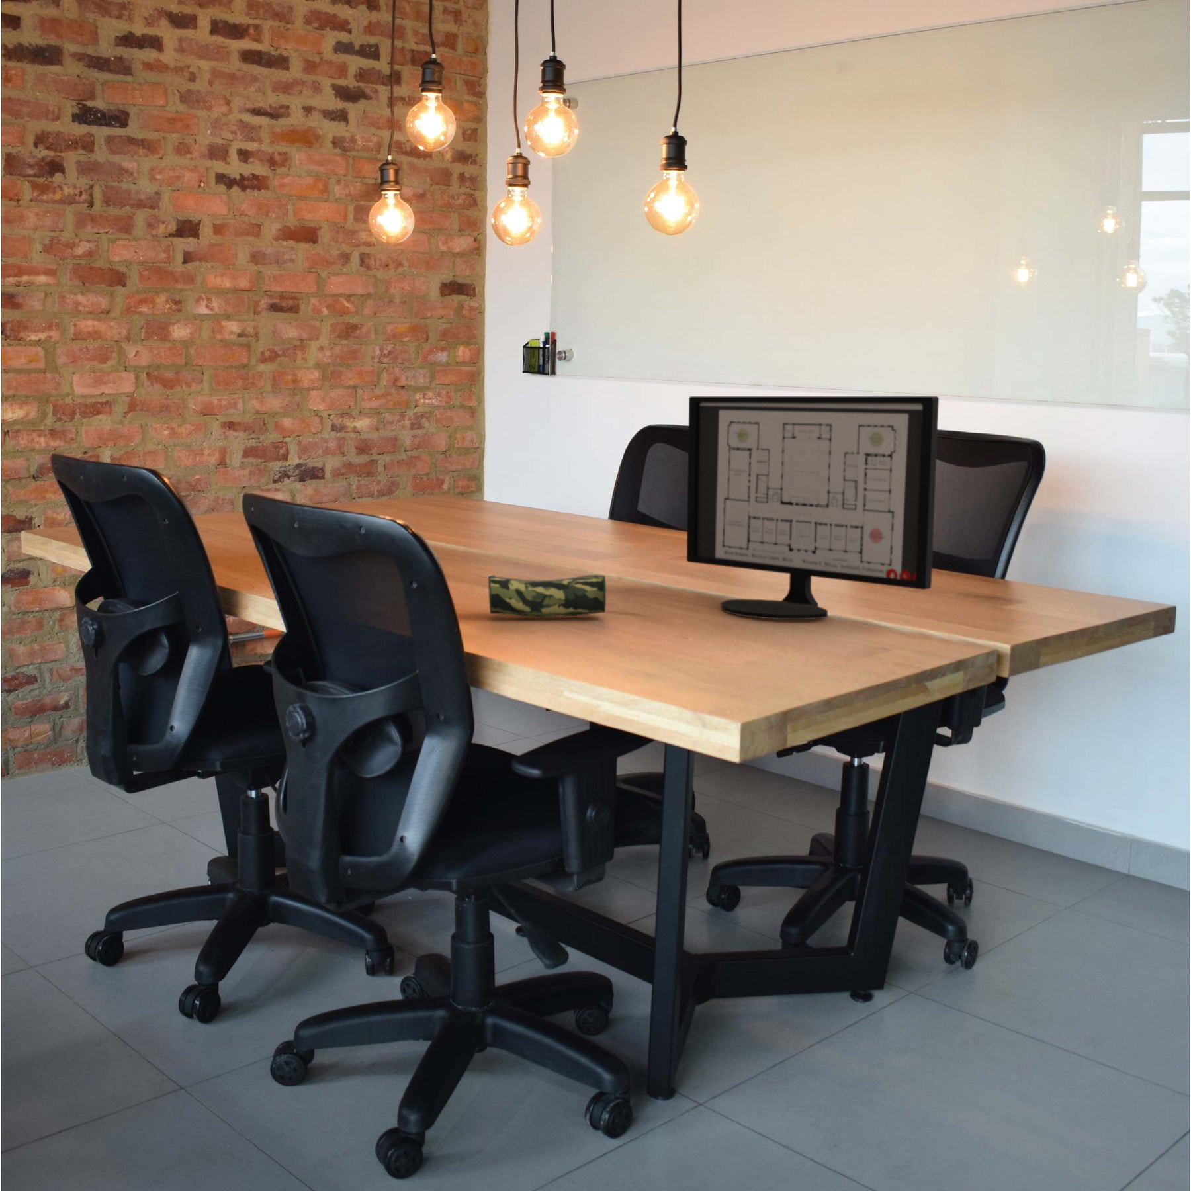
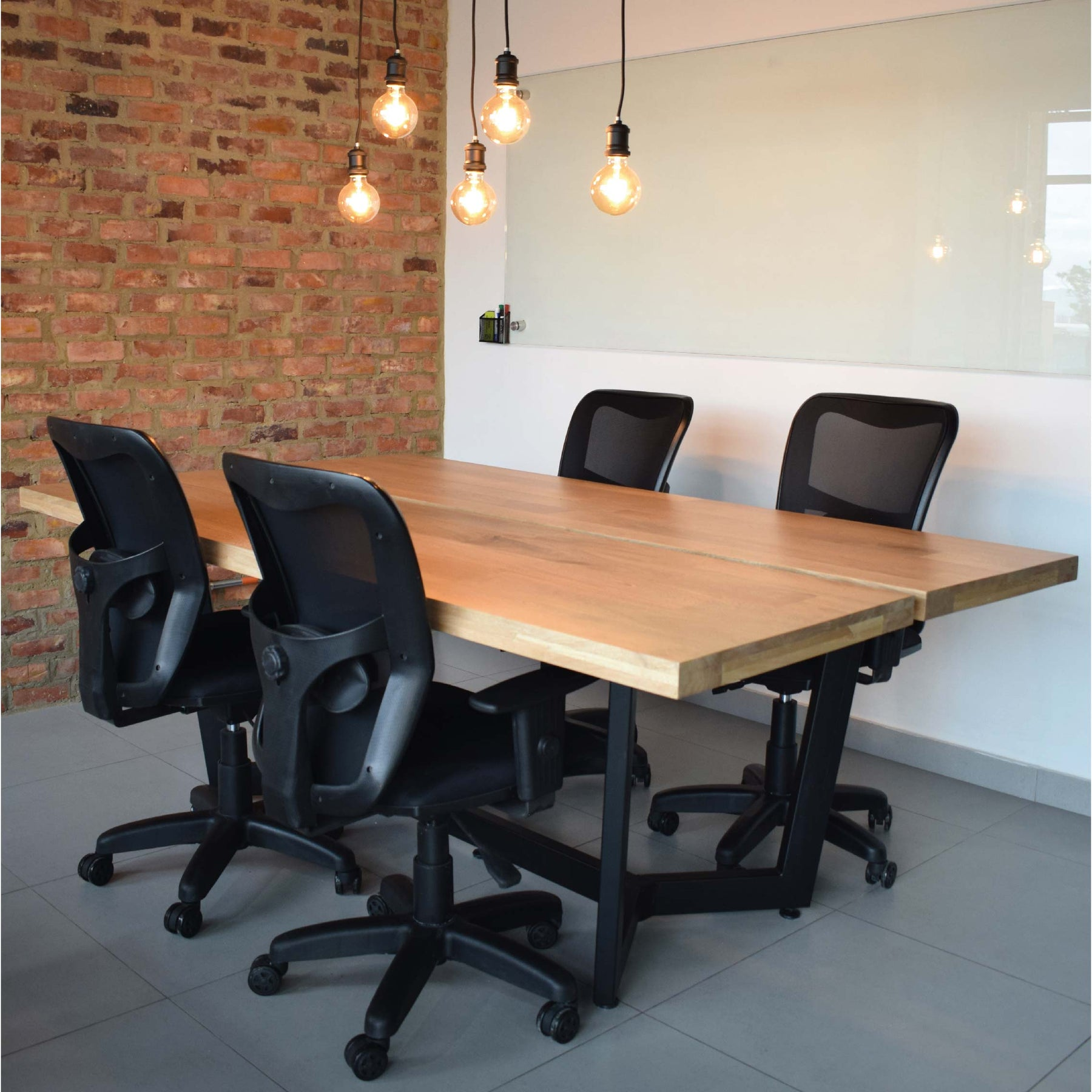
- pencil case [482,574,606,618]
- computer monitor [686,396,939,619]
